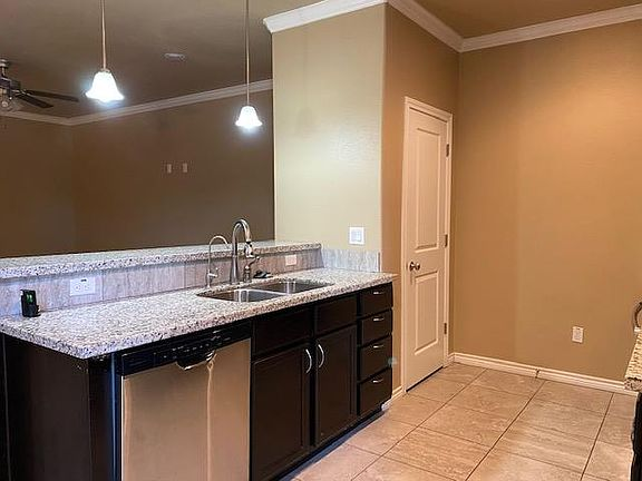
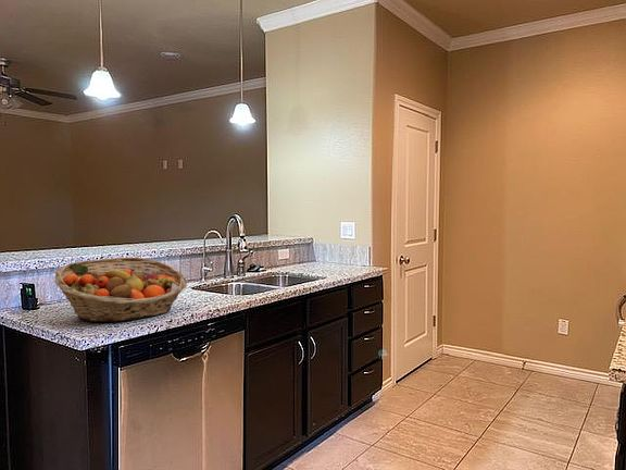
+ fruit basket [54,257,188,323]
